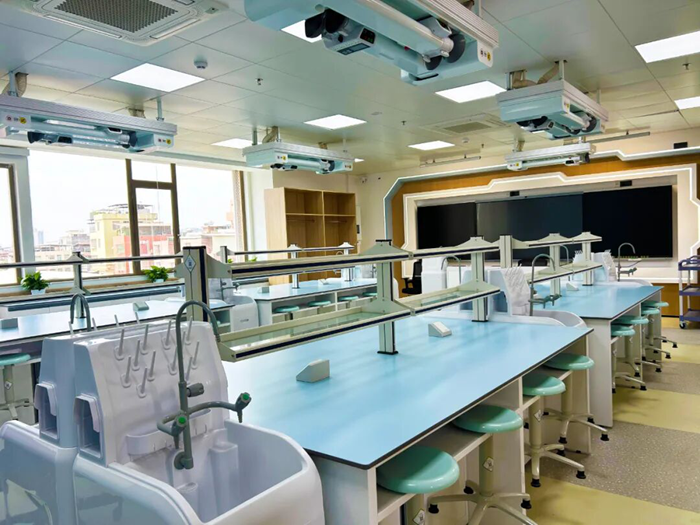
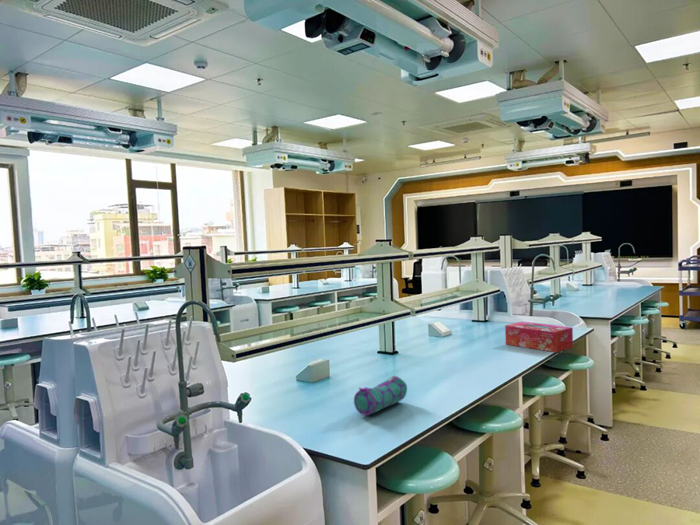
+ tissue box [504,321,574,353]
+ pencil case [353,374,408,417]
